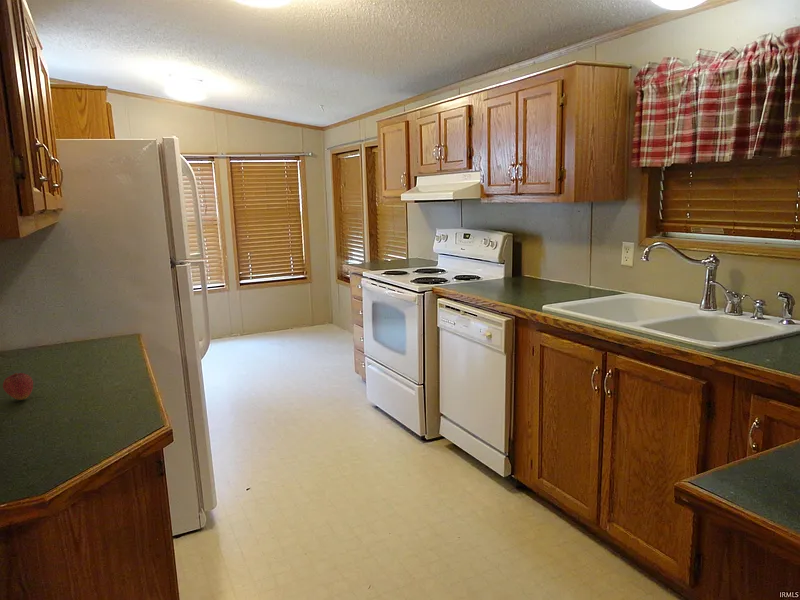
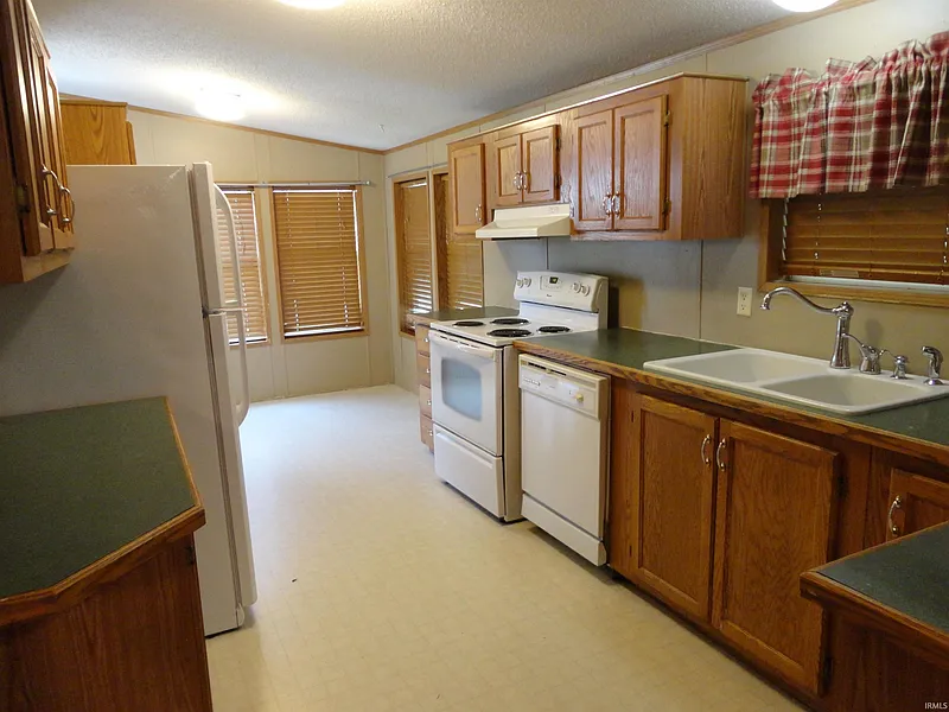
- fruit [2,372,34,401]
